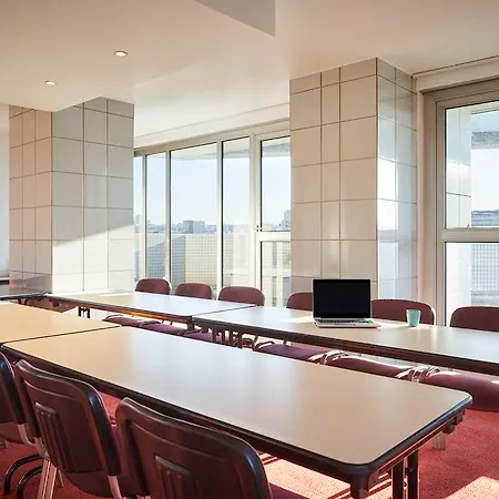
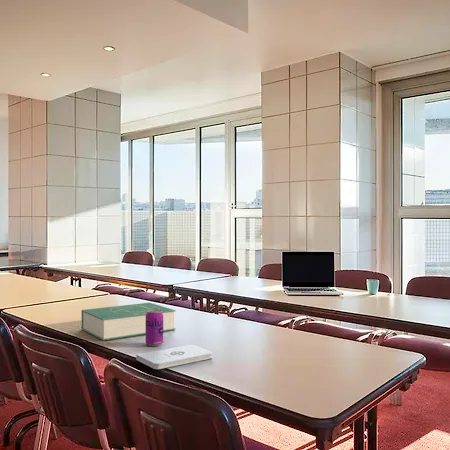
+ notepad [135,344,213,370]
+ beverage can [145,310,164,347]
+ book [81,302,176,341]
